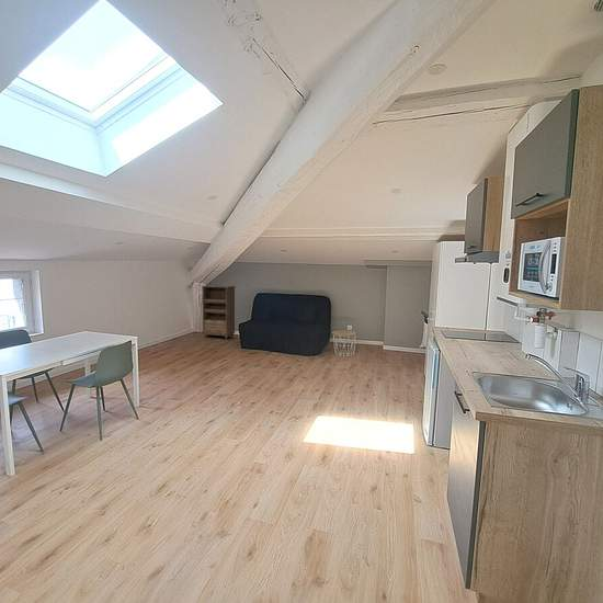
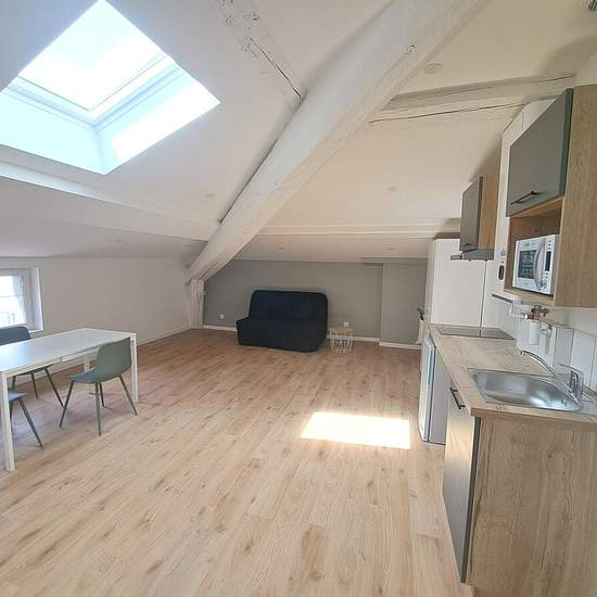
- bookshelf [201,284,237,339]
